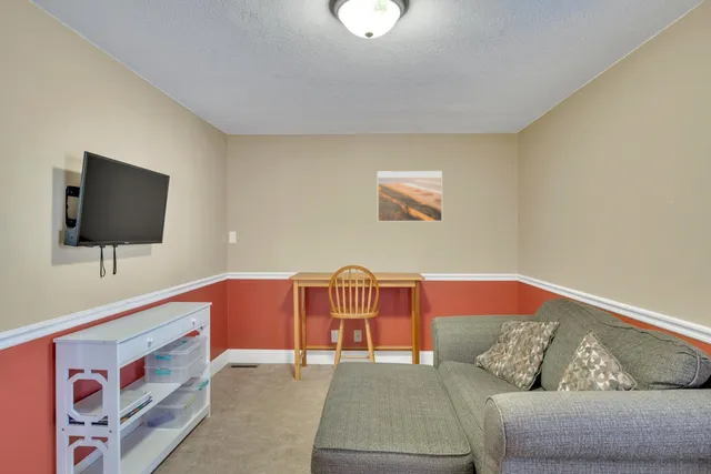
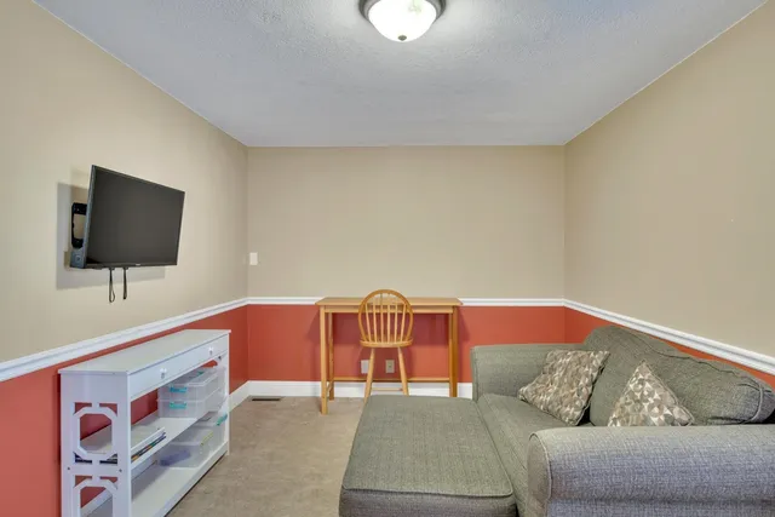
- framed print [377,170,443,223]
